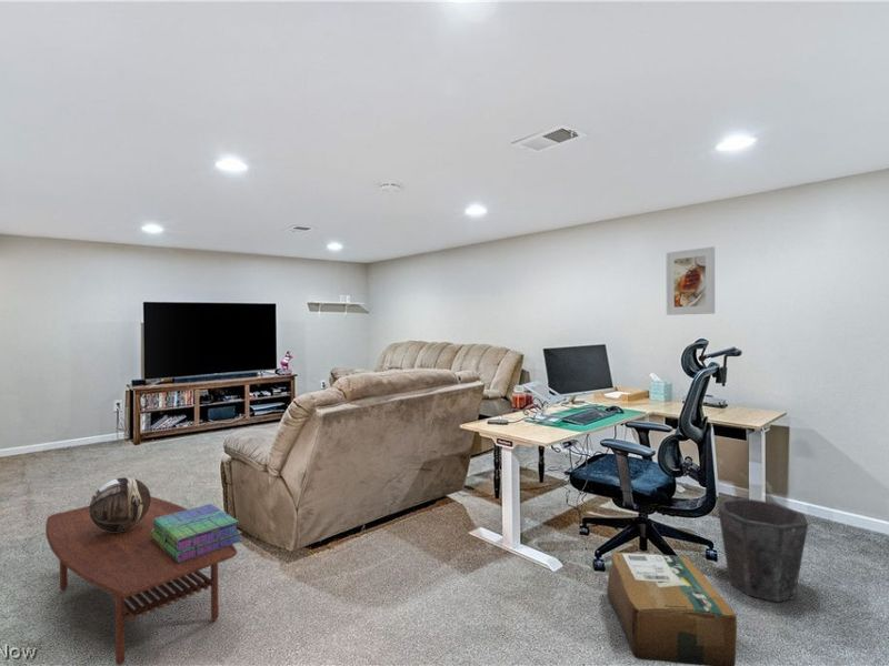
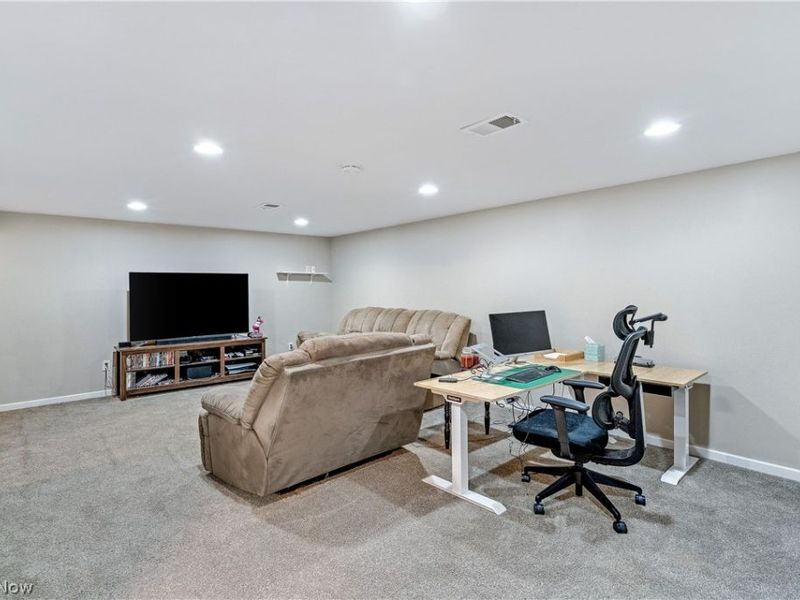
- coffee table [44,495,238,666]
- cardboard box [606,552,738,666]
- decorative bowl [89,476,152,532]
- waste bin [717,497,809,603]
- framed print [666,245,716,316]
- stack of books [150,503,243,562]
